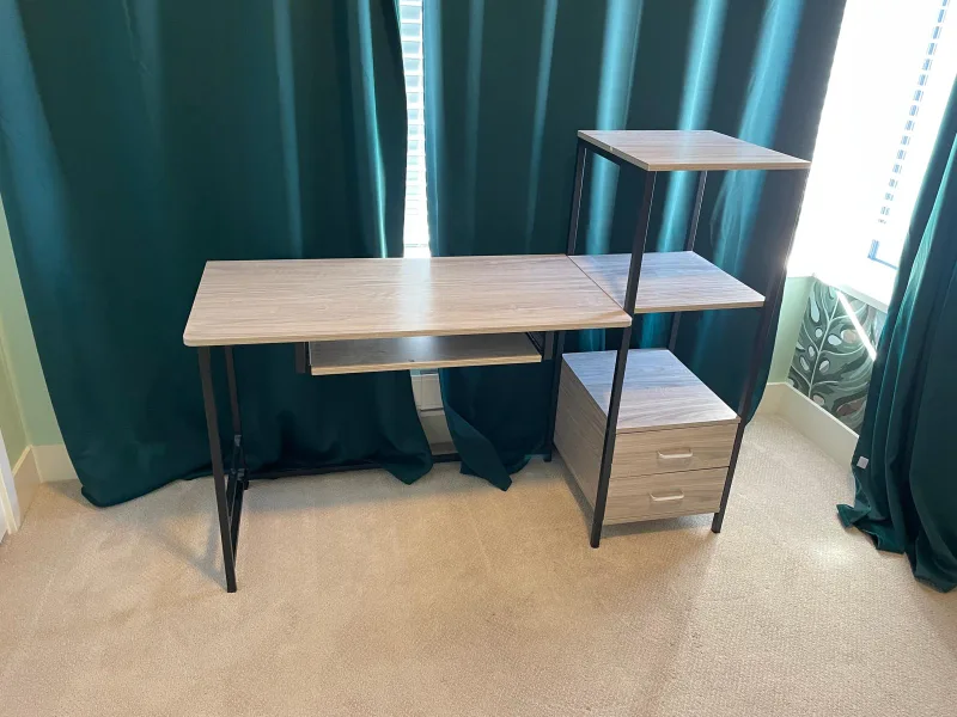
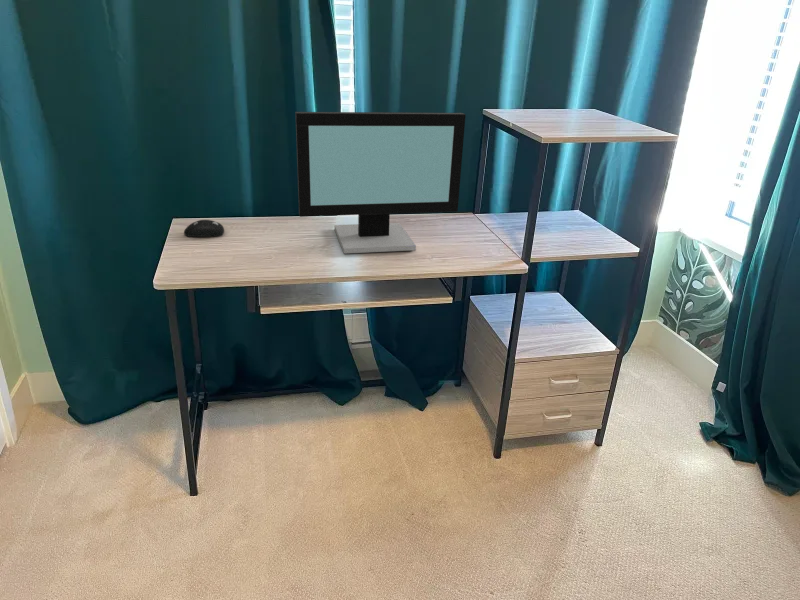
+ computer mouse [183,219,225,238]
+ computer monitor [294,111,467,255]
